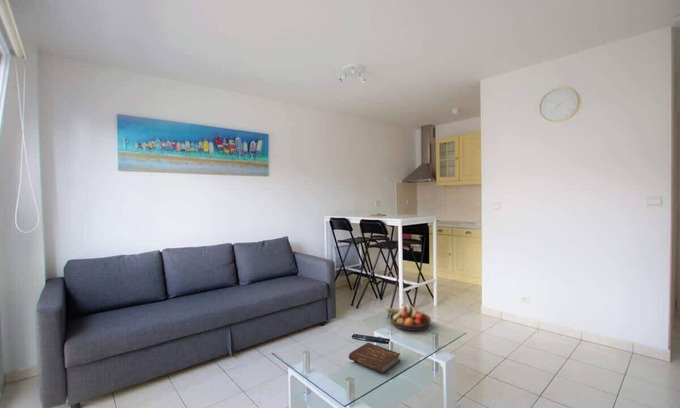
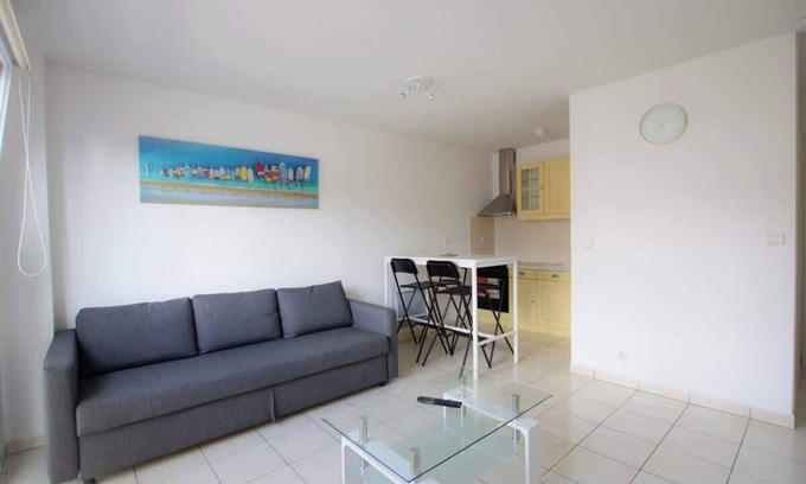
- book [348,342,401,374]
- fruit bowl [385,303,432,332]
